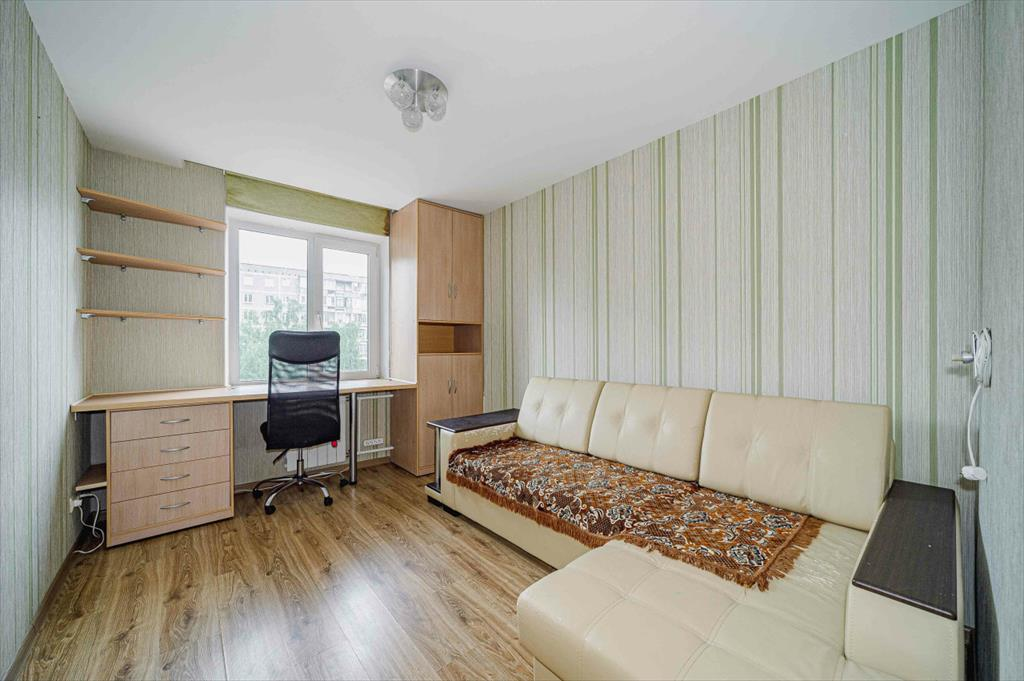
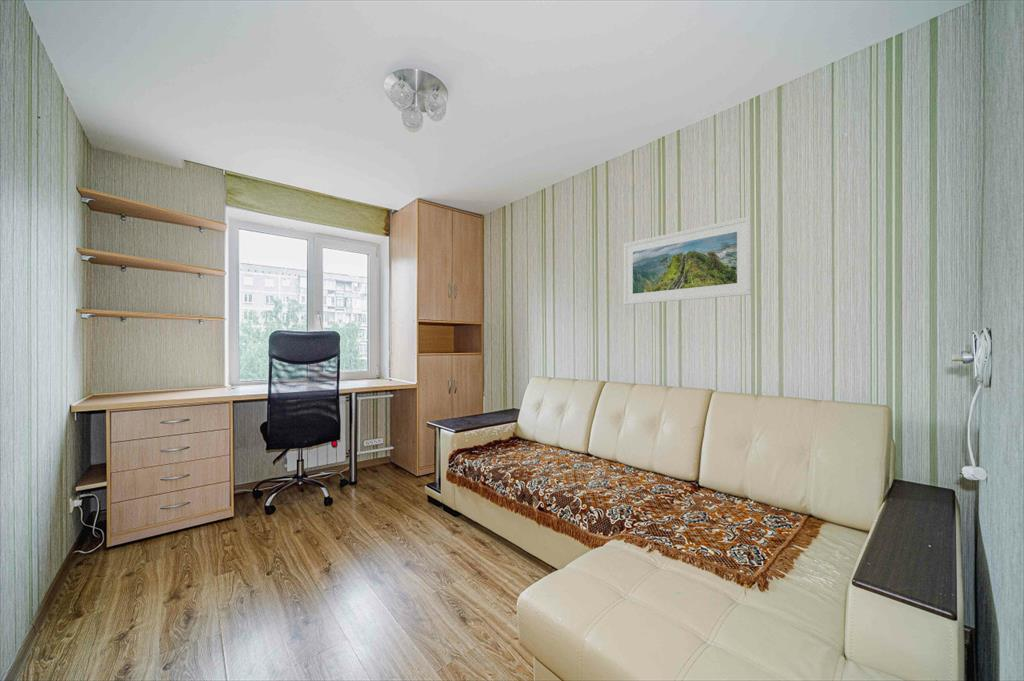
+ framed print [623,215,753,306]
